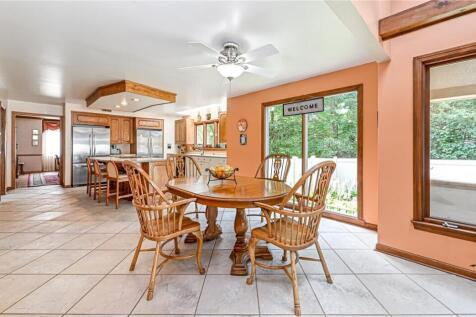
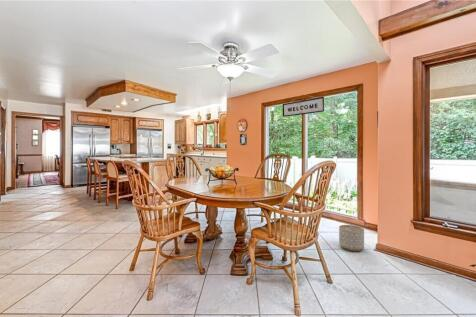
+ planter [338,224,365,252]
